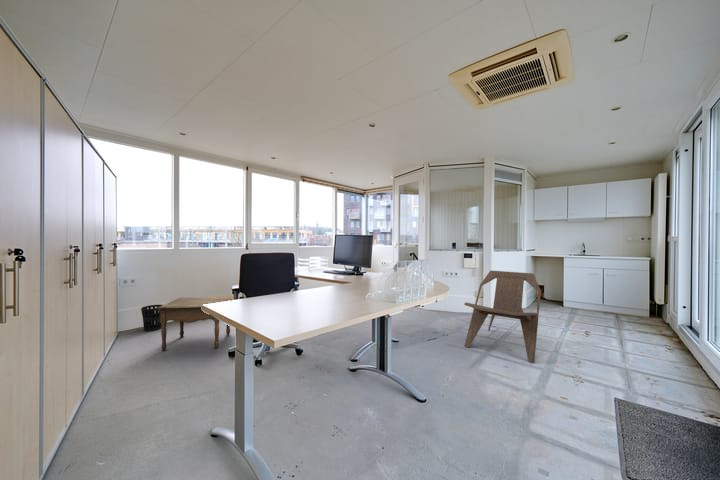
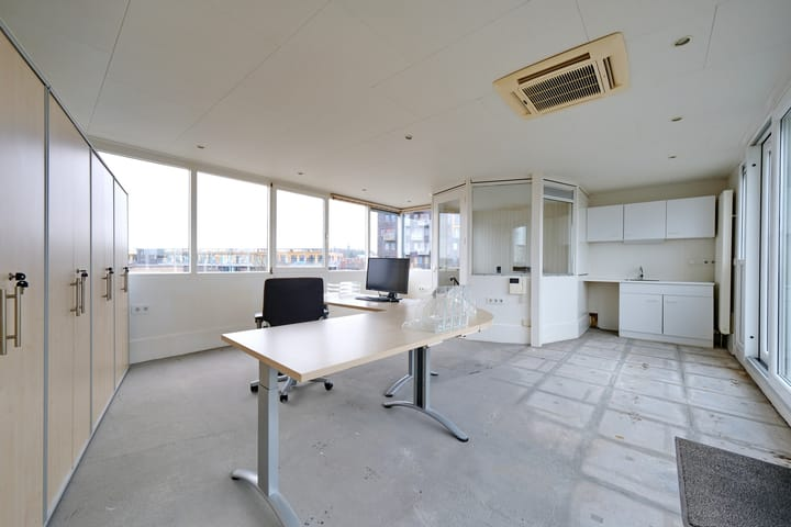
- side table [156,295,234,352]
- wastebasket [140,304,164,332]
- chair [463,269,542,364]
